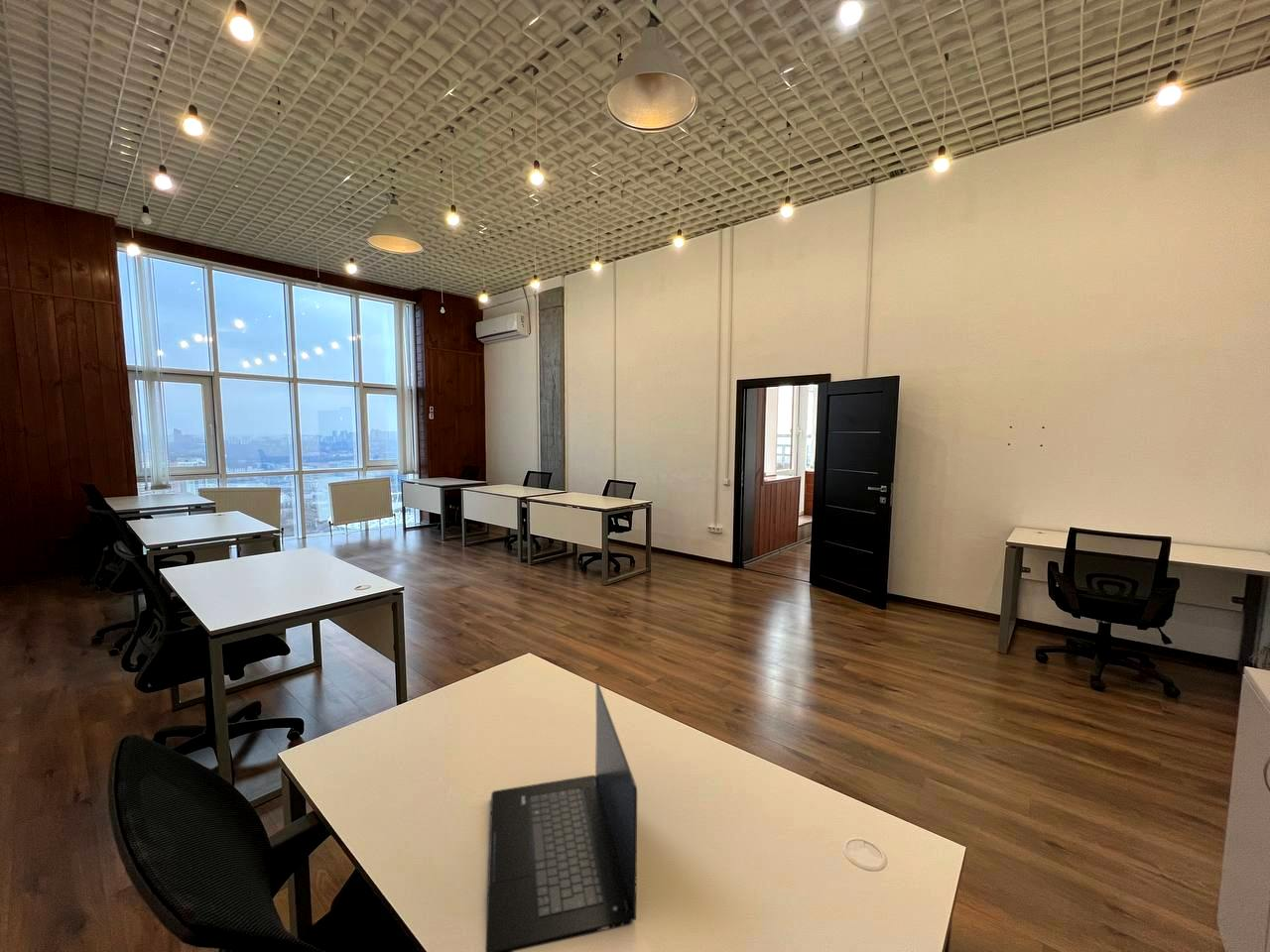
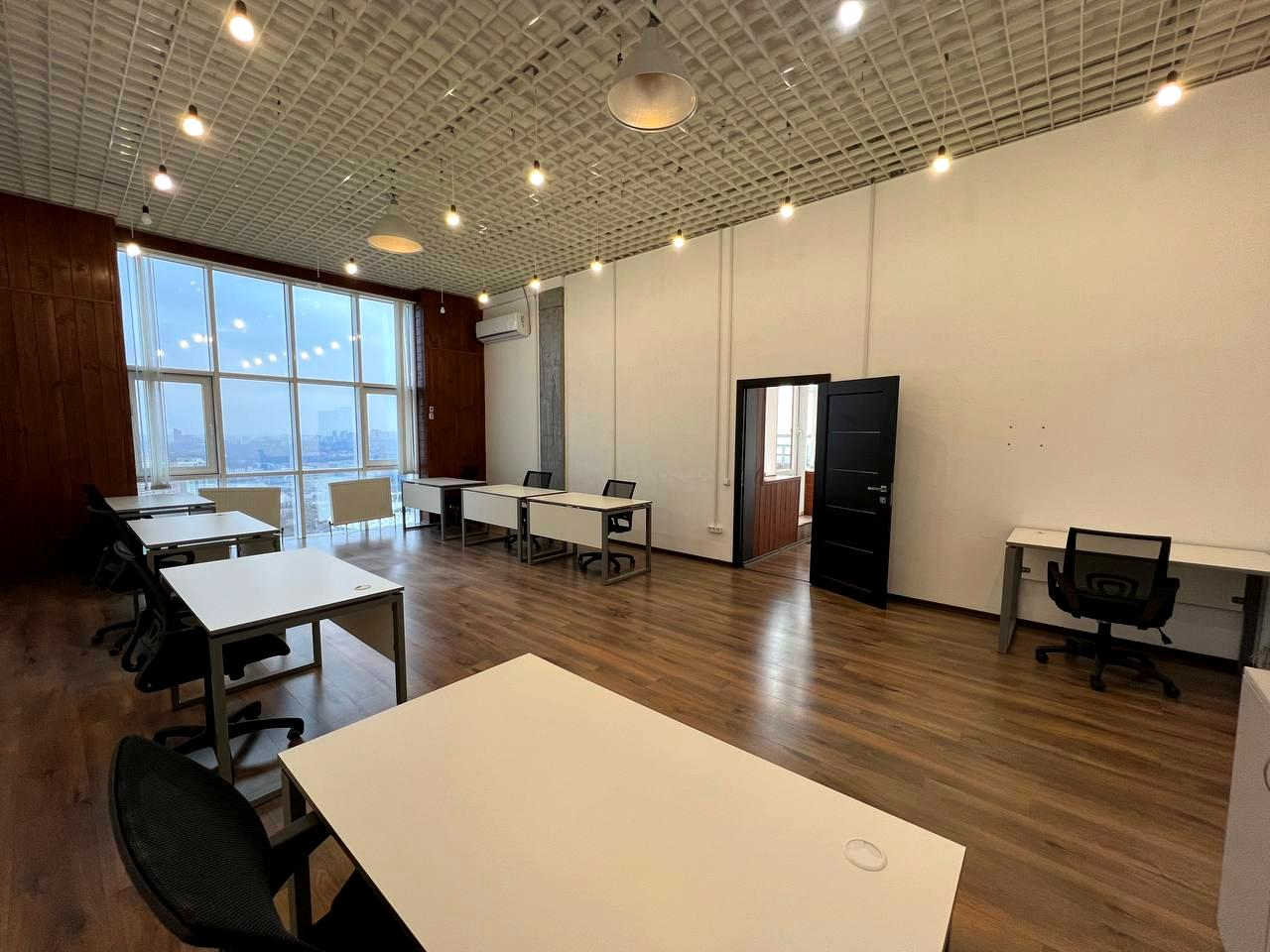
- laptop [484,682,638,952]
